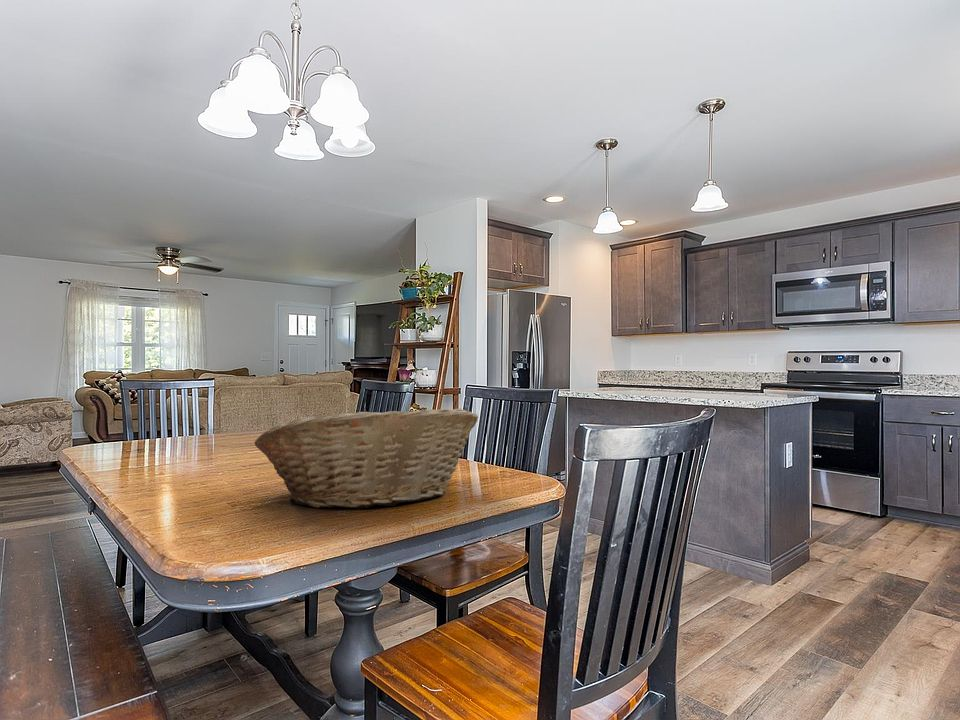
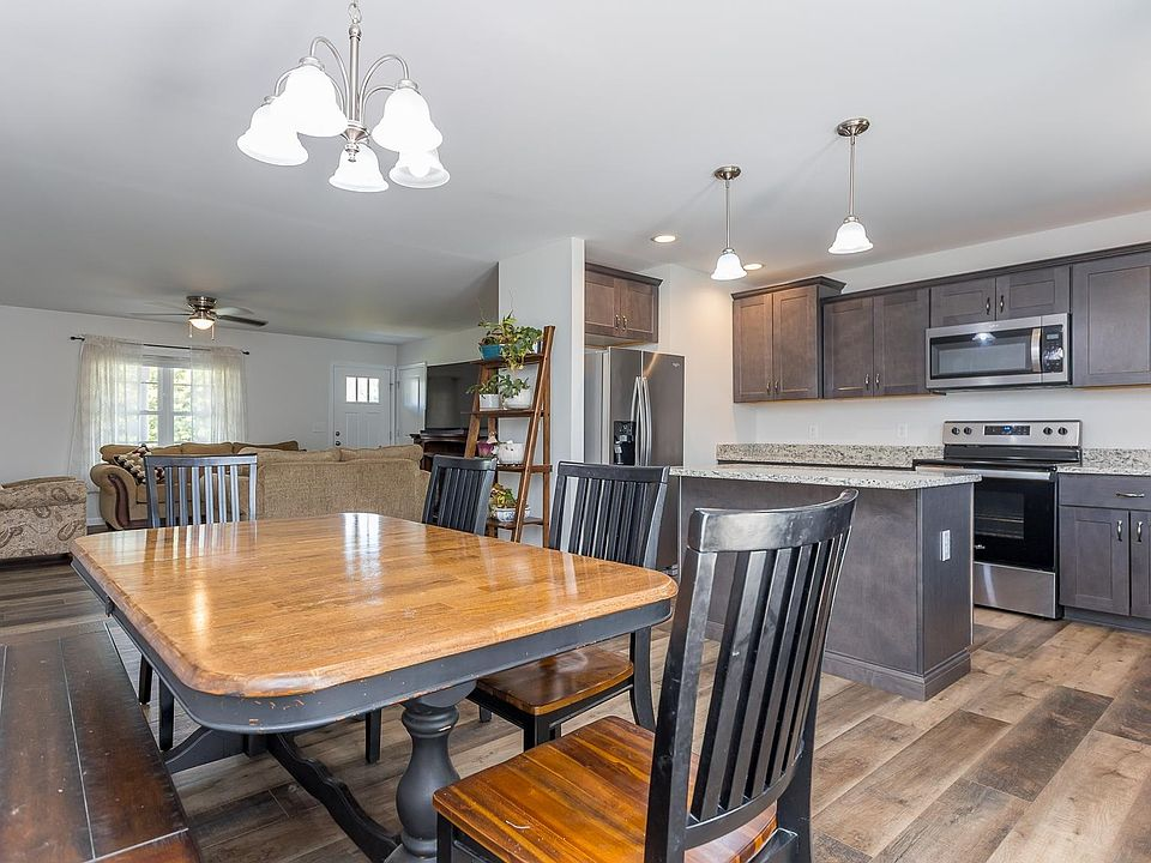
- fruit basket [254,408,479,509]
